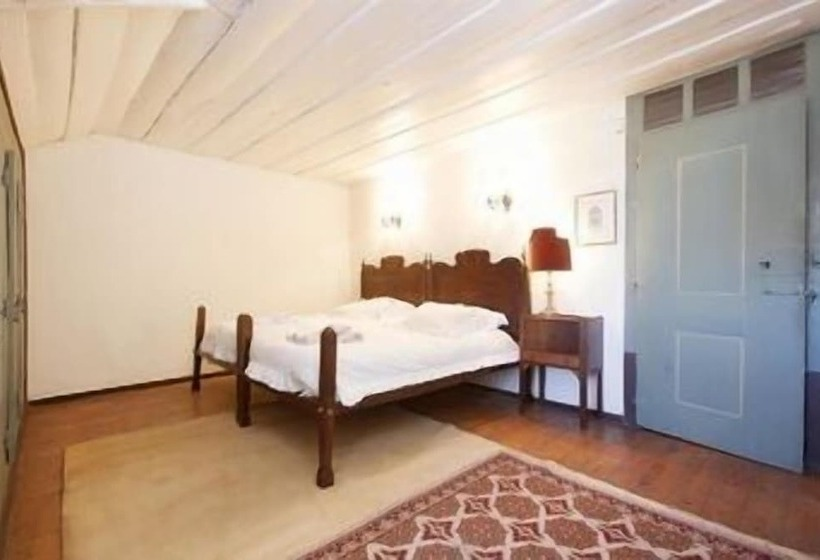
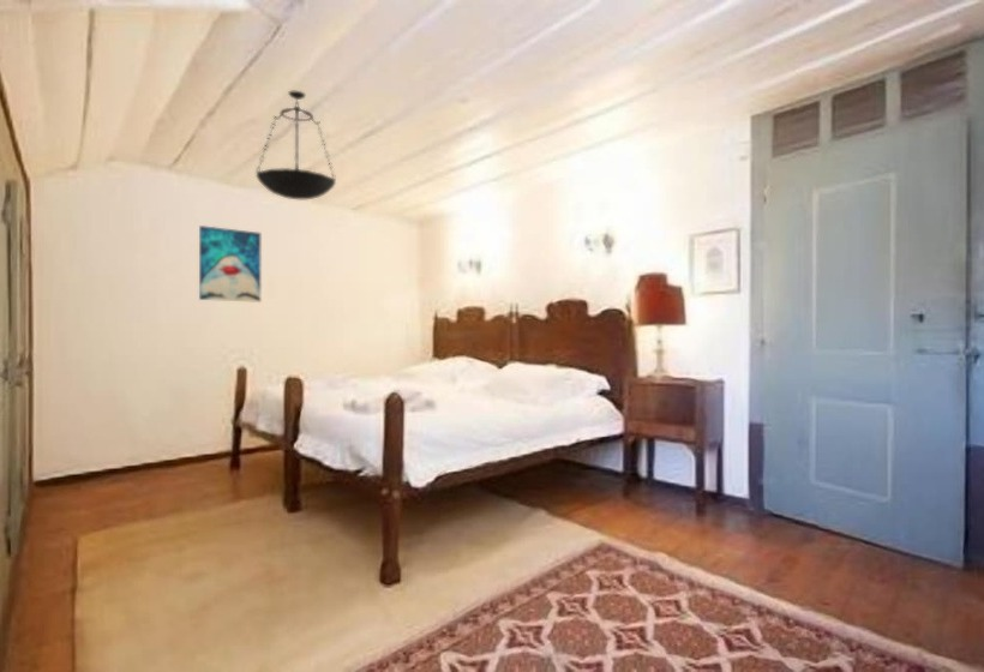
+ pendant lamp [254,90,337,200]
+ wall art [198,224,262,304]
